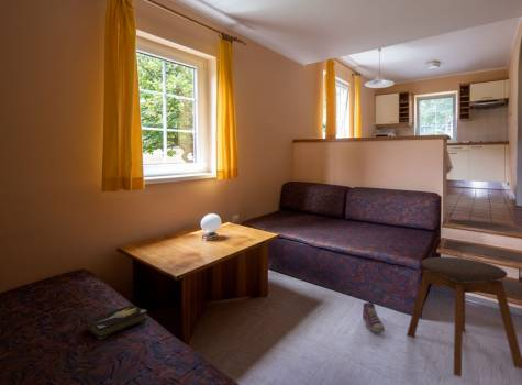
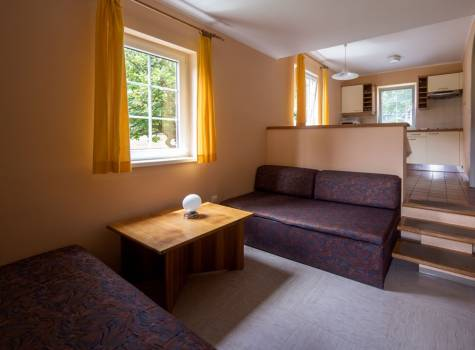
- hardback book [81,304,148,341]
- stool [406,256,522,378]
- sneaker [362,301,386,333]
